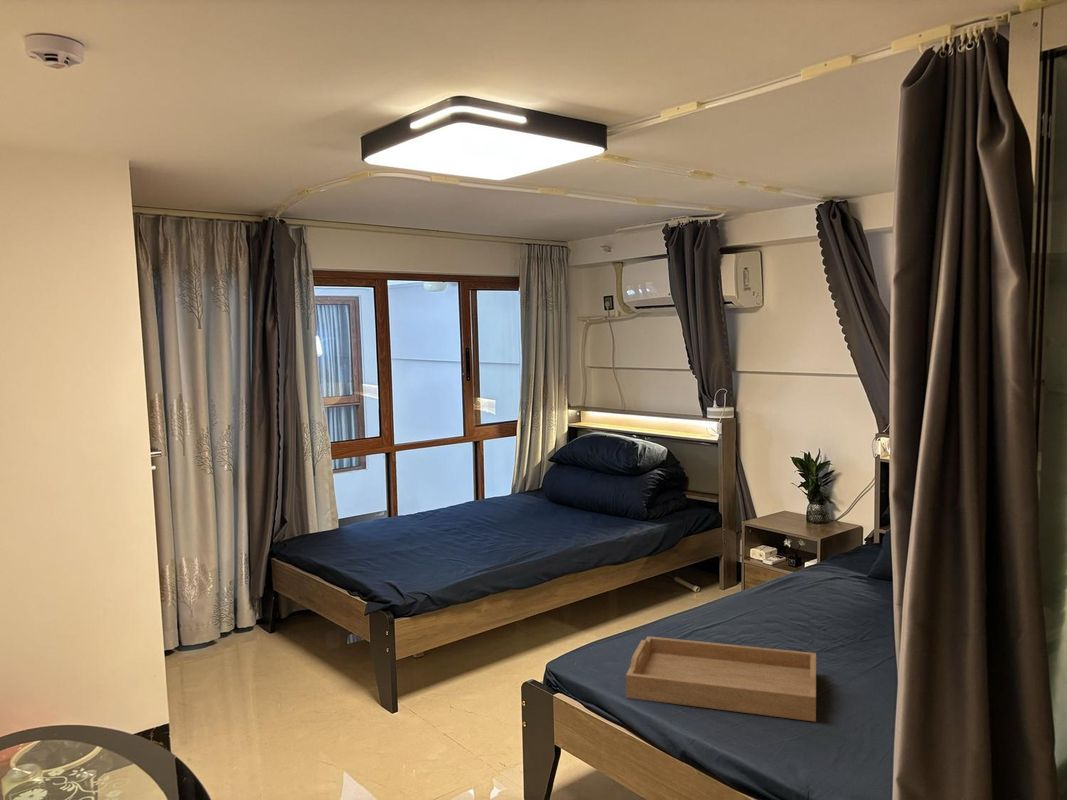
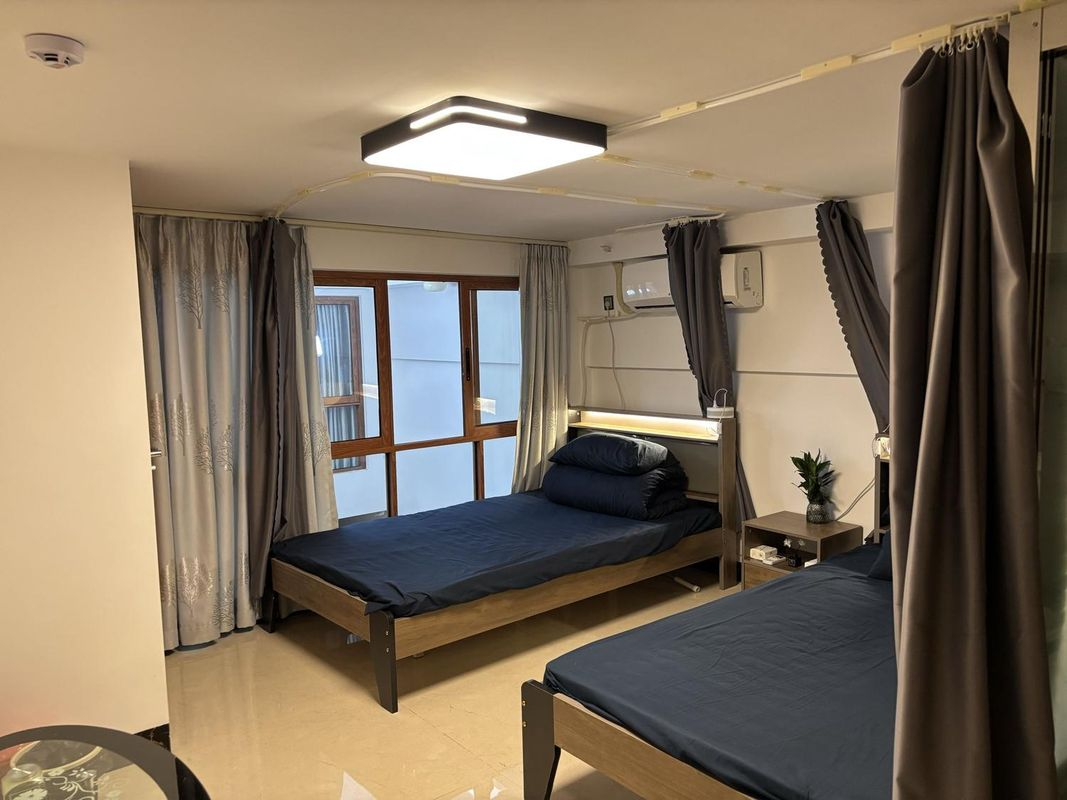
- serving tray [625,635,817,723]
